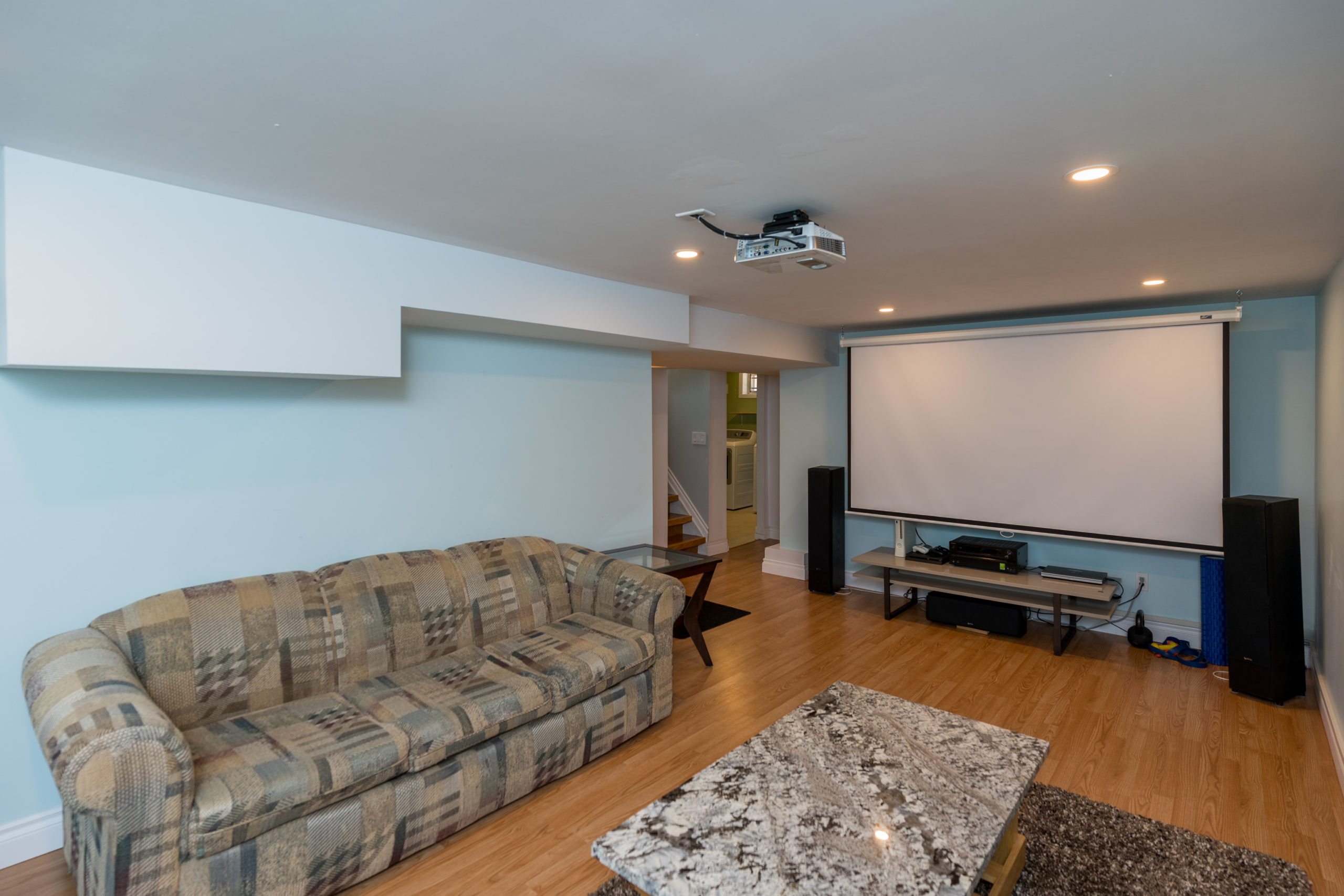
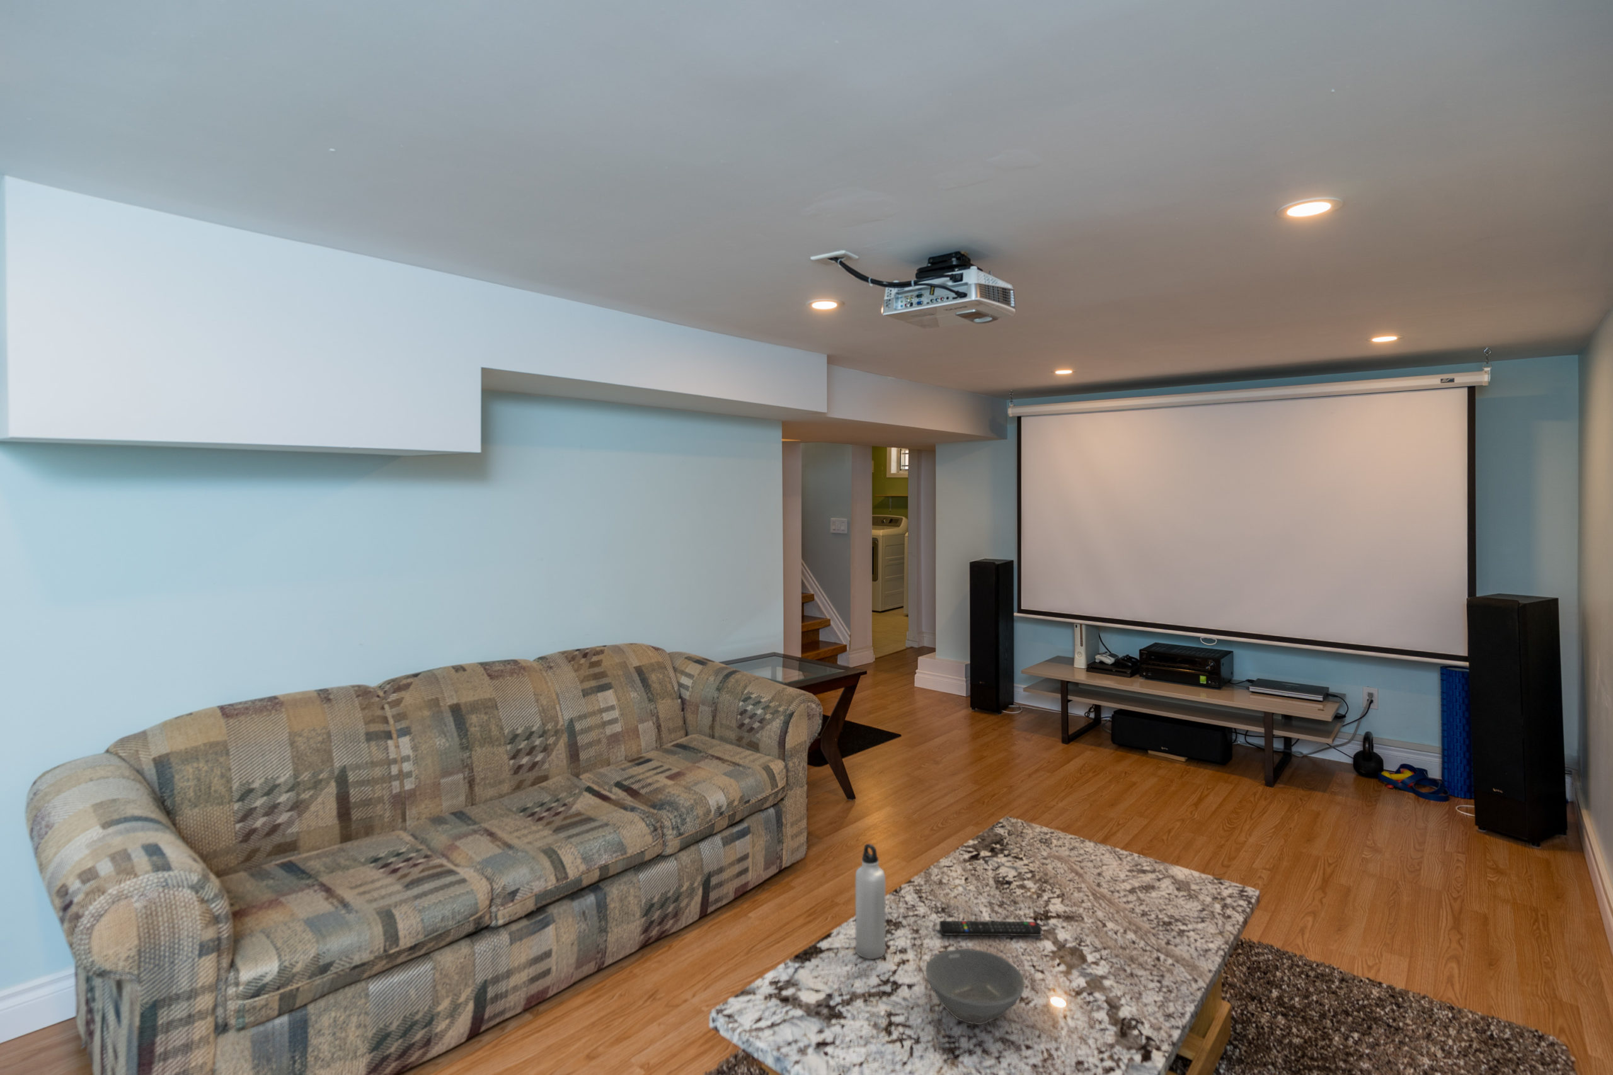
+ bowl [925,948,1025,1026]
+ remote control [939,920,1042,937]
+ water bottle [855,843,886,960]
